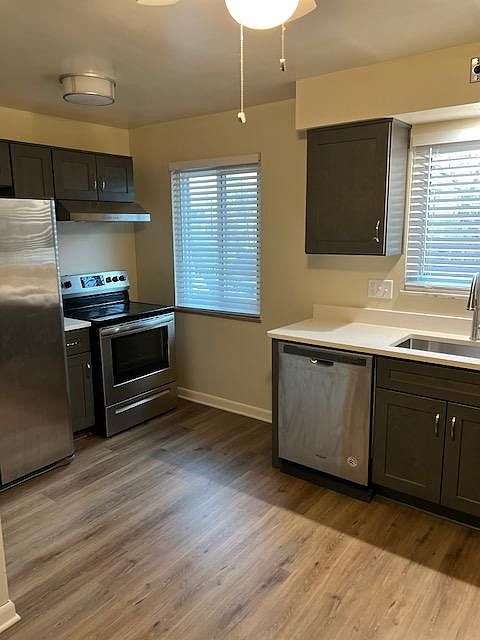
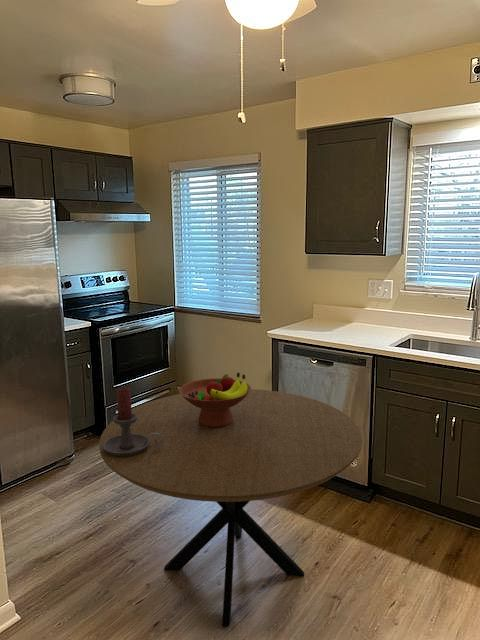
+ fruit bowl [178,372,252,427]
+ dining table [98,388,363,628]
+ candle holder [103,386,163,456]
